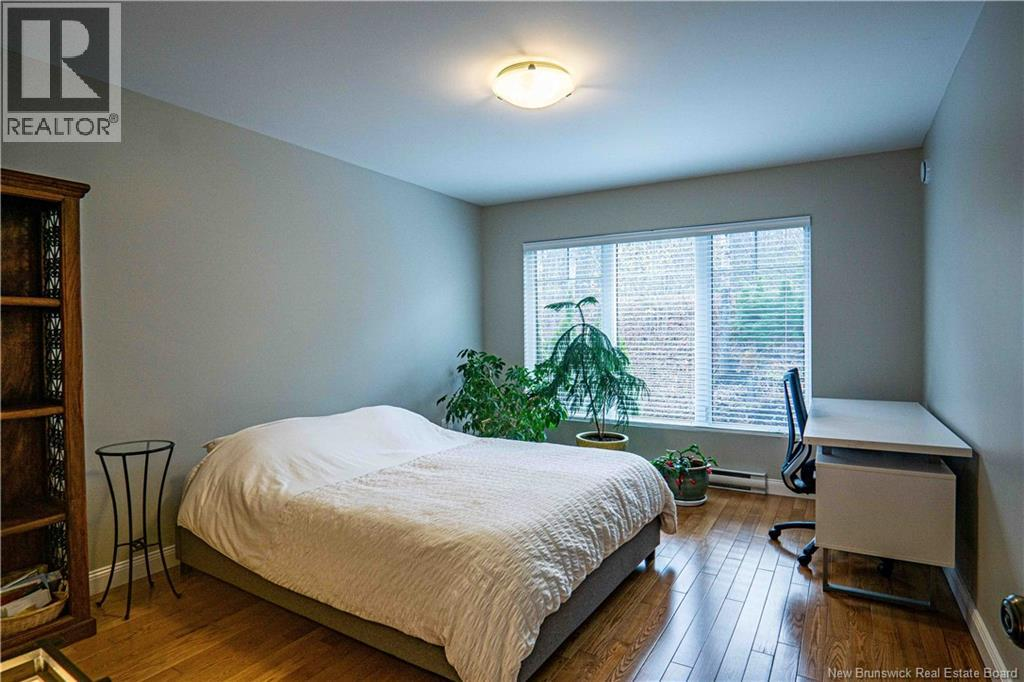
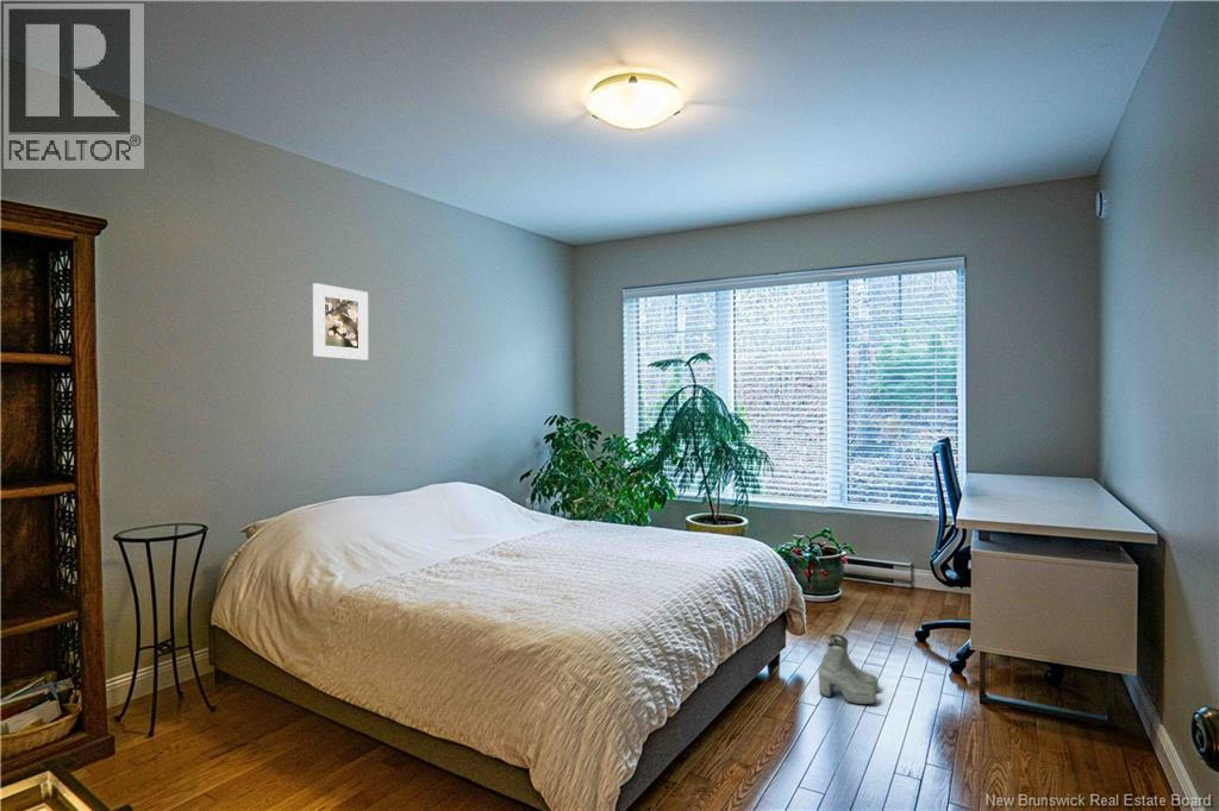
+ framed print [312,282,369,362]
+ boots [817,634,880,705]
